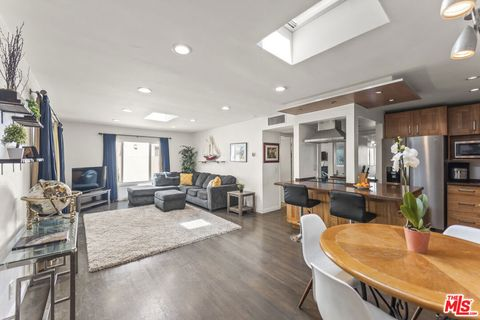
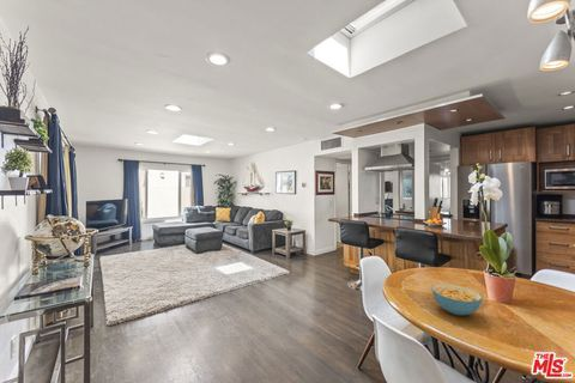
+ cereal bowl [430,282,484,316]
